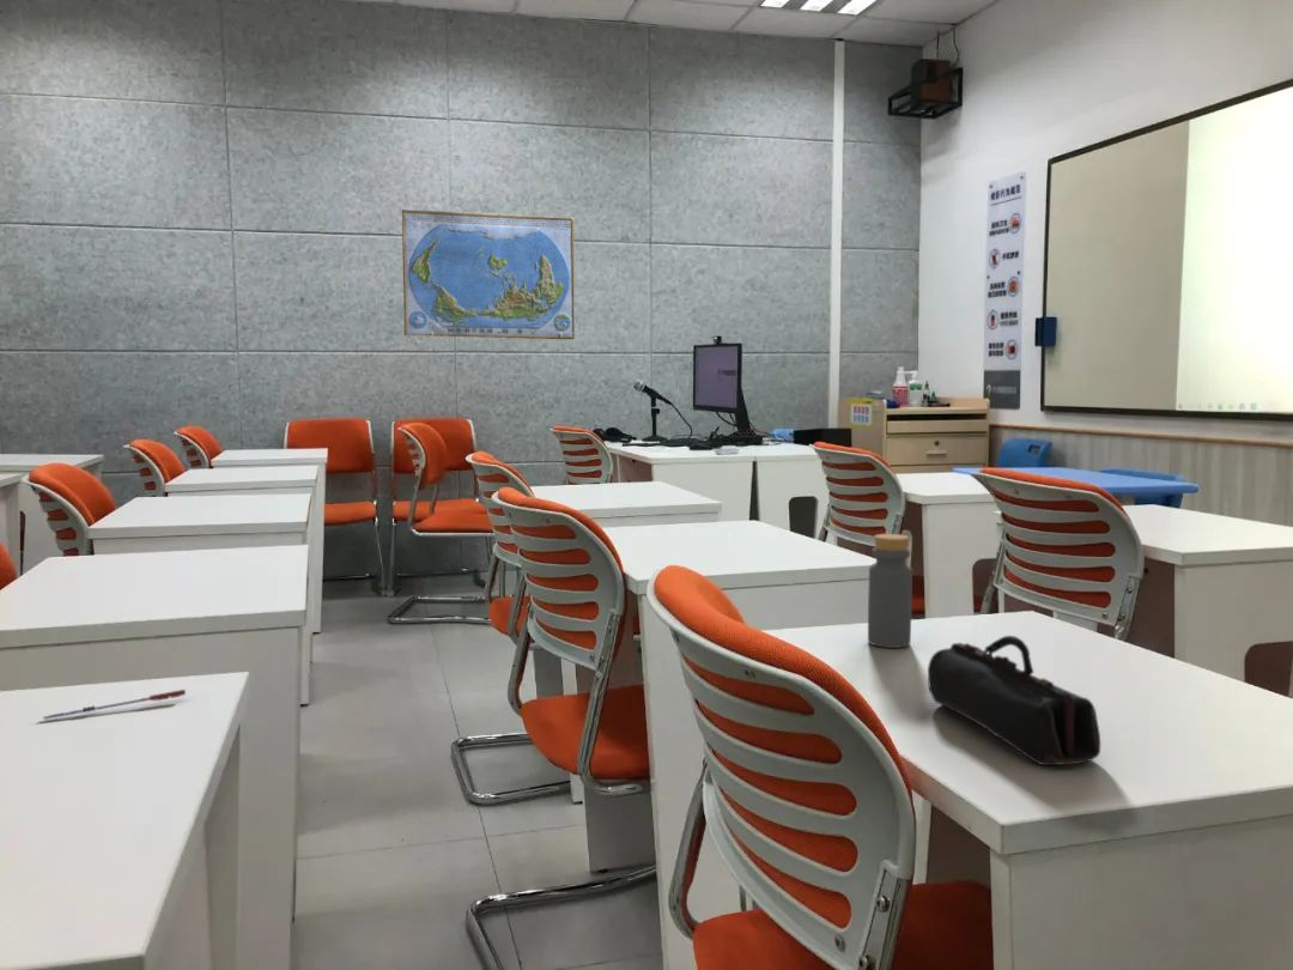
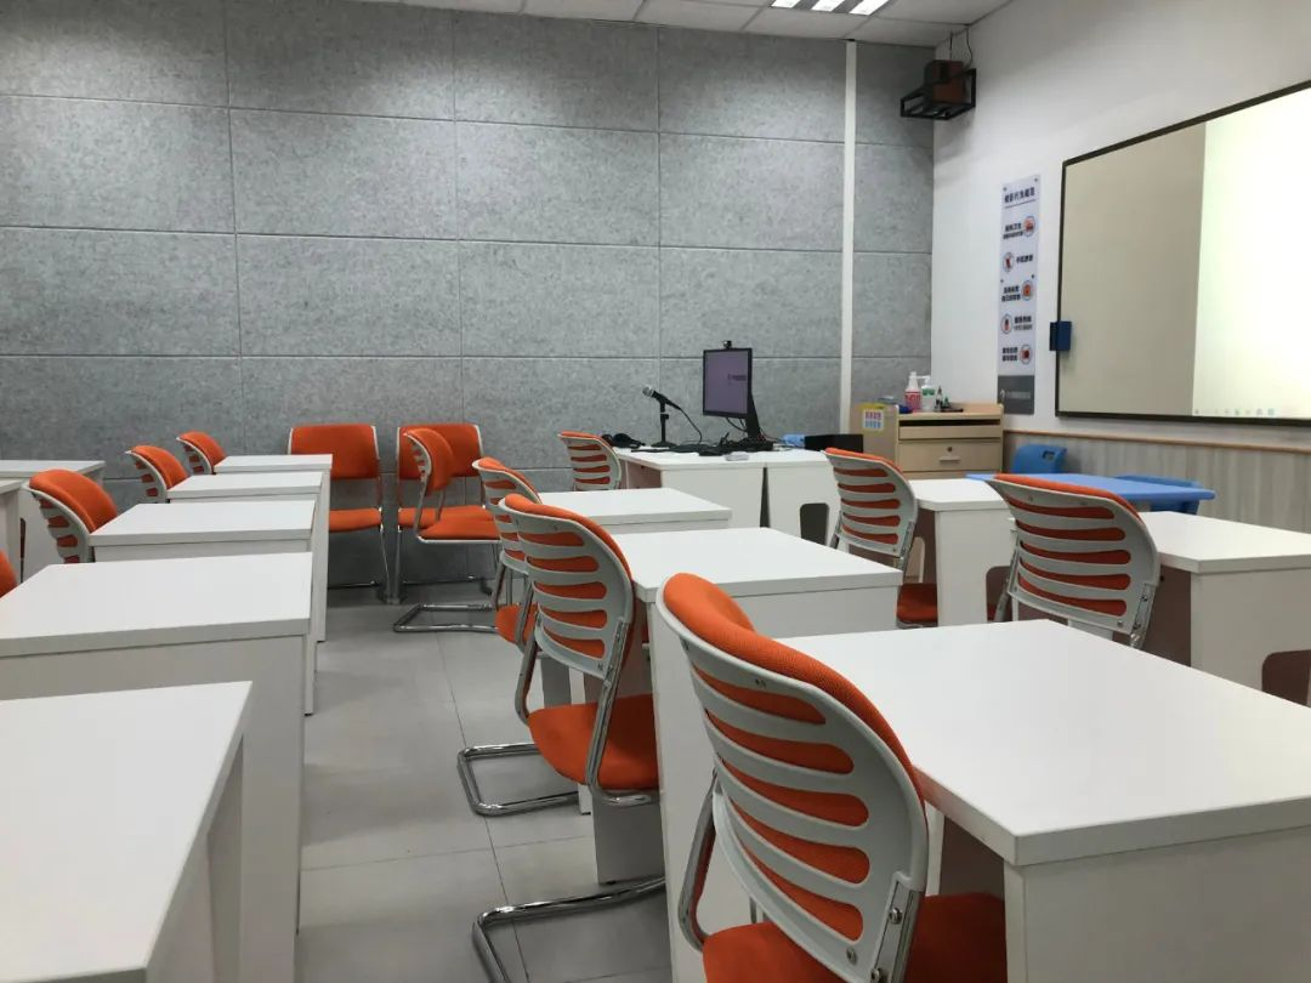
- pen [42,689,187,721]
- bottle [867,533,913,649]
- world map [401,208,576,340]
- pencil case [927,635,1101,766]
